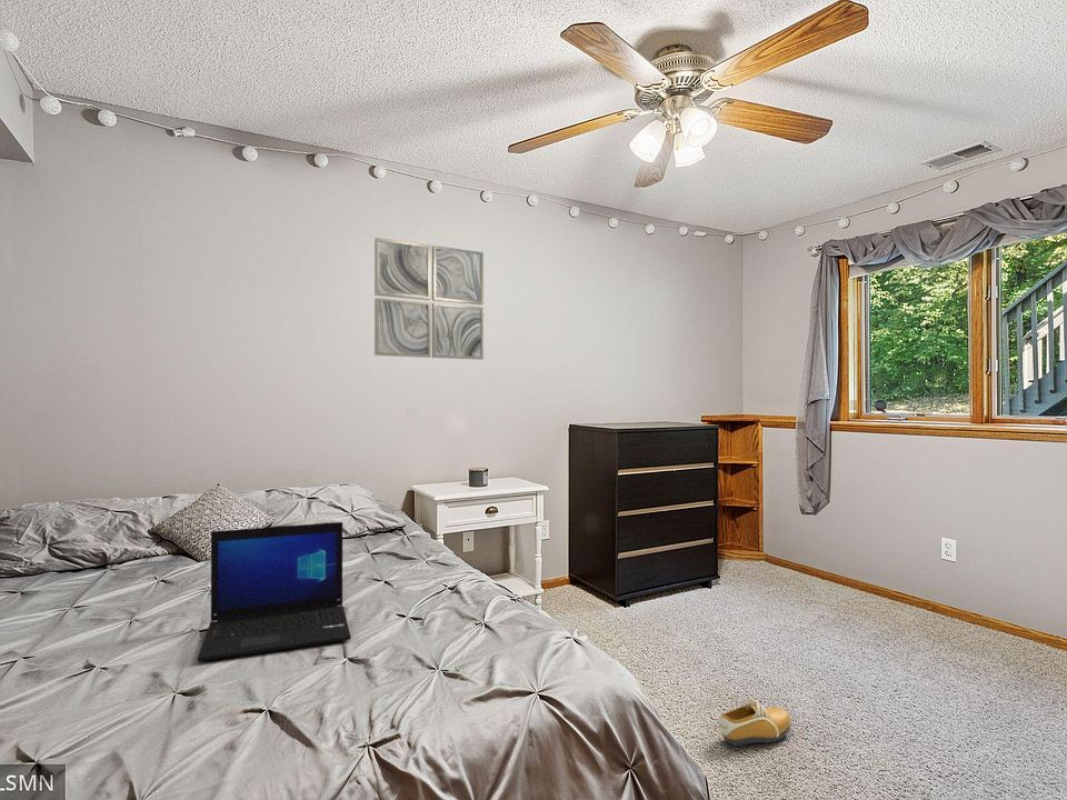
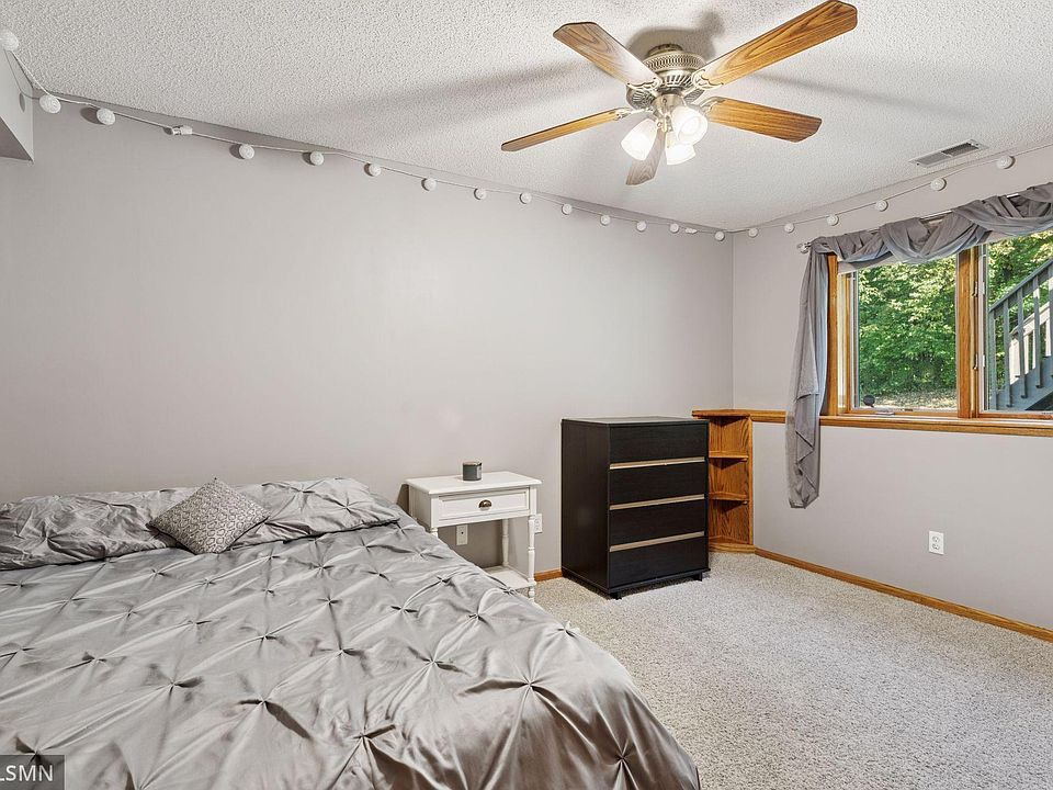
- shoe [718,698,791,747]
- laptop [197,521,351,662]
- wall art [373,237,485,361]
